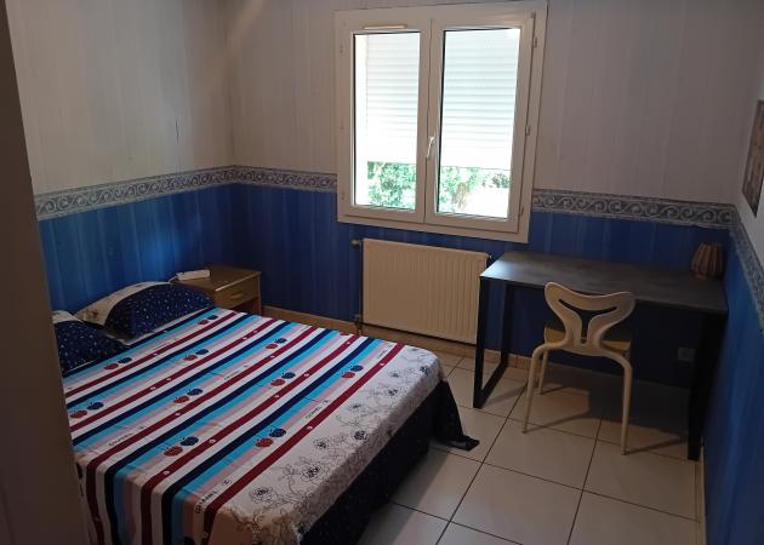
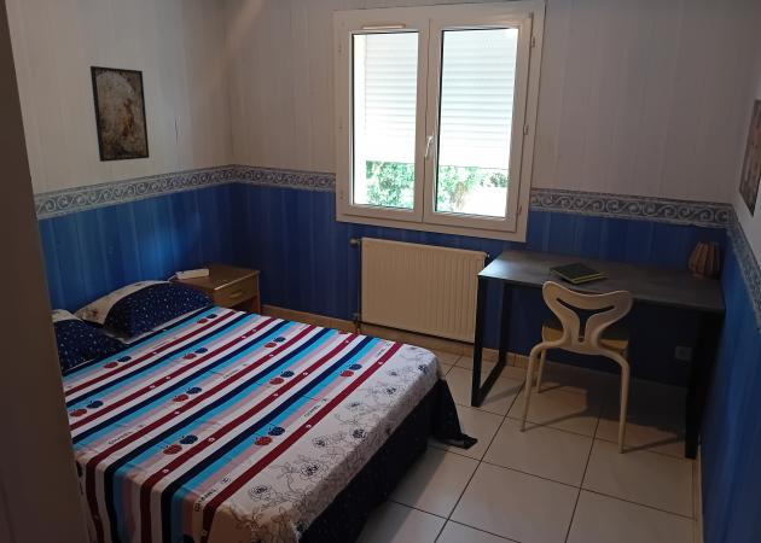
+ notepad [548,262,605,285]
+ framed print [89,65,151,163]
